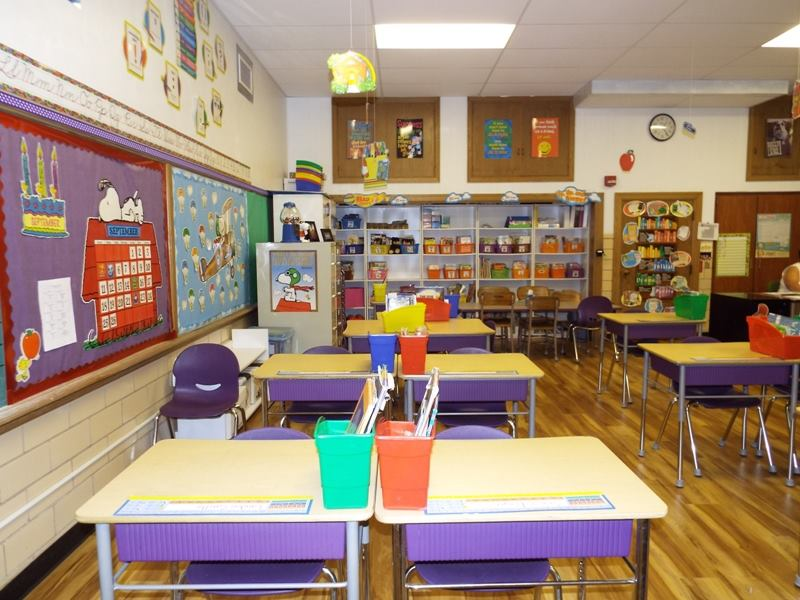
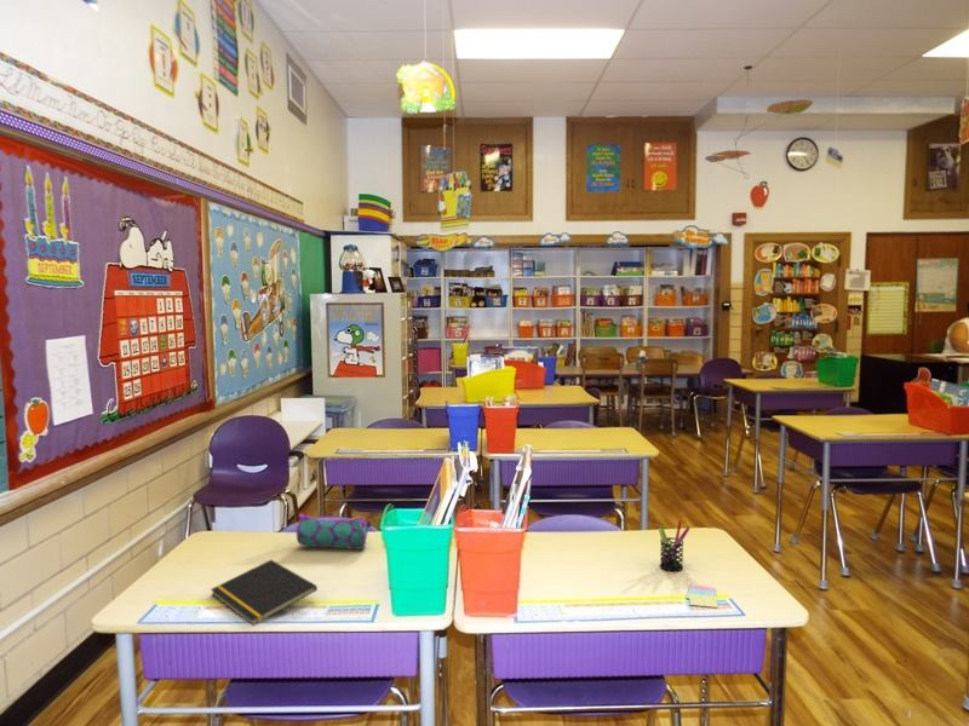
+ pencil case [296,512,373,551]
+ sticky notes [686,583,719,609]
+ notepad [210,559,319,627]
+ pen holder [658,519,692,572]
+ ceiling mobile [704,64,814,179]
